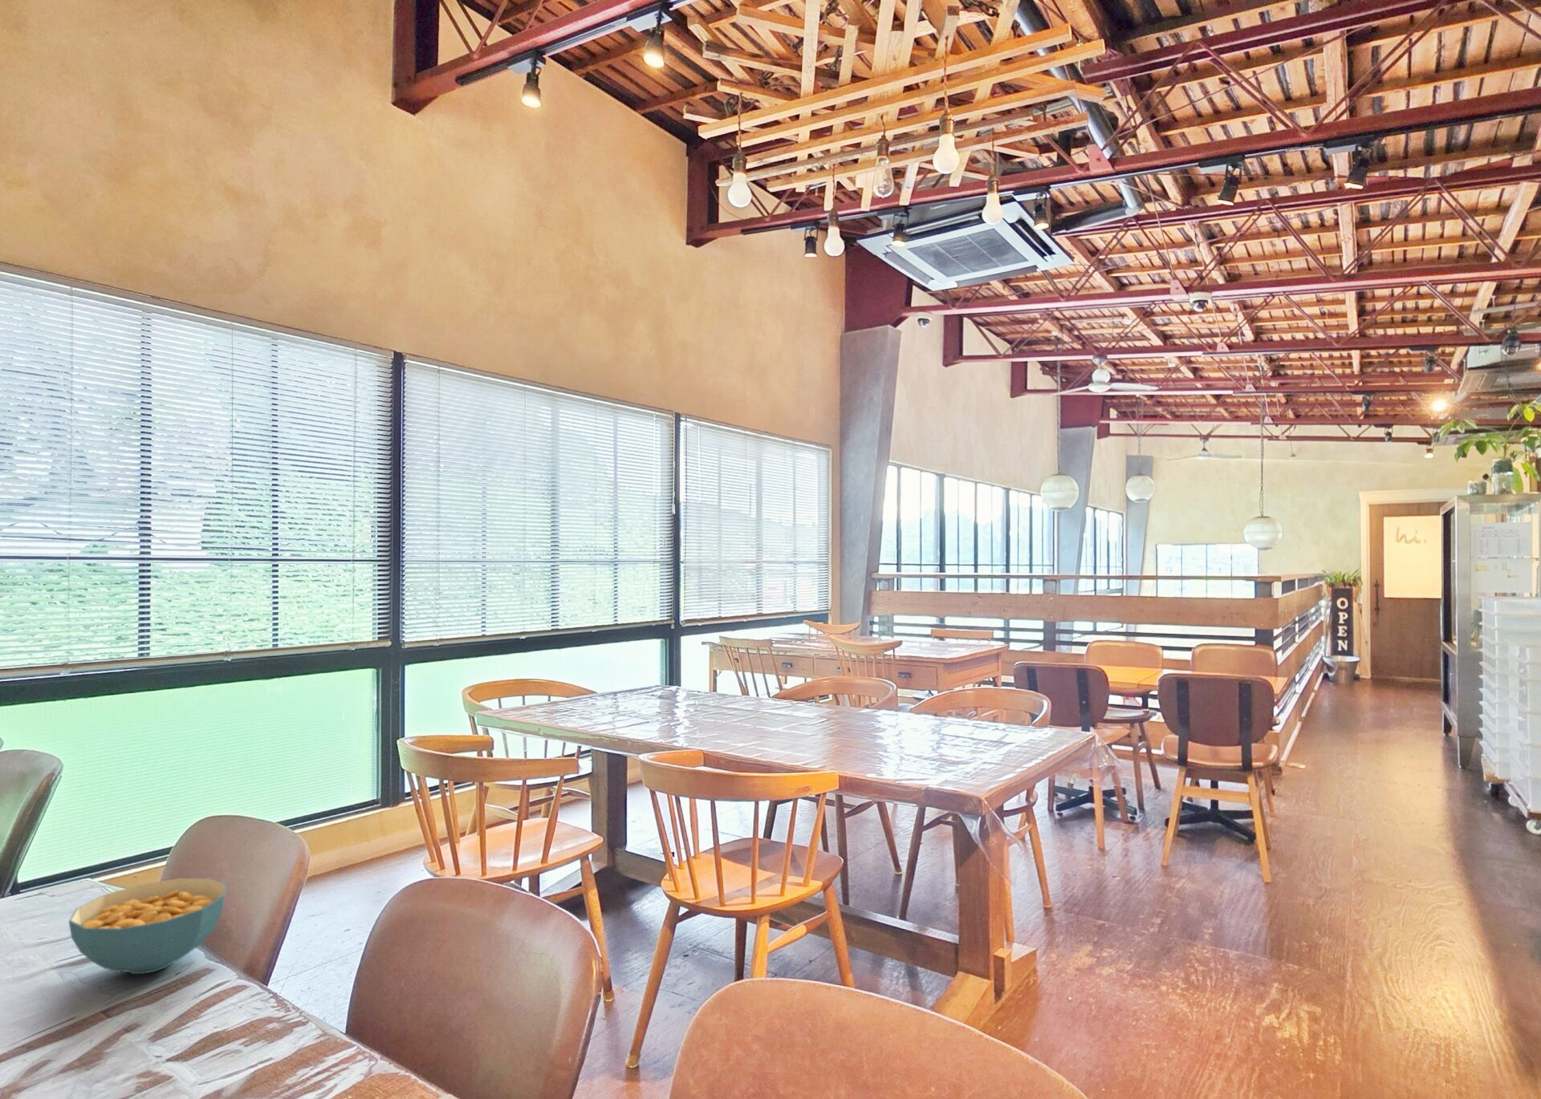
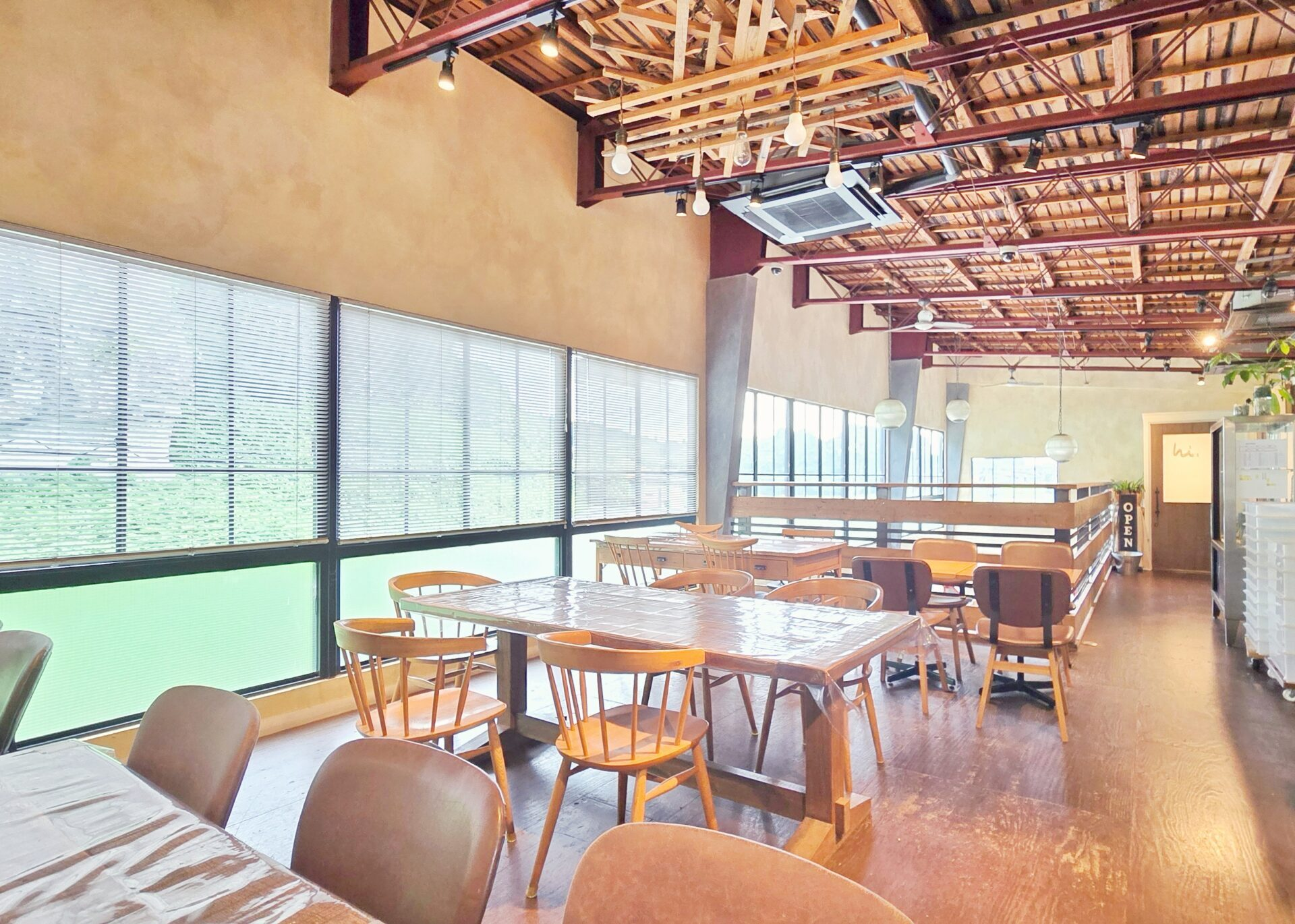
- cereal bowl [68,878,227,974]
